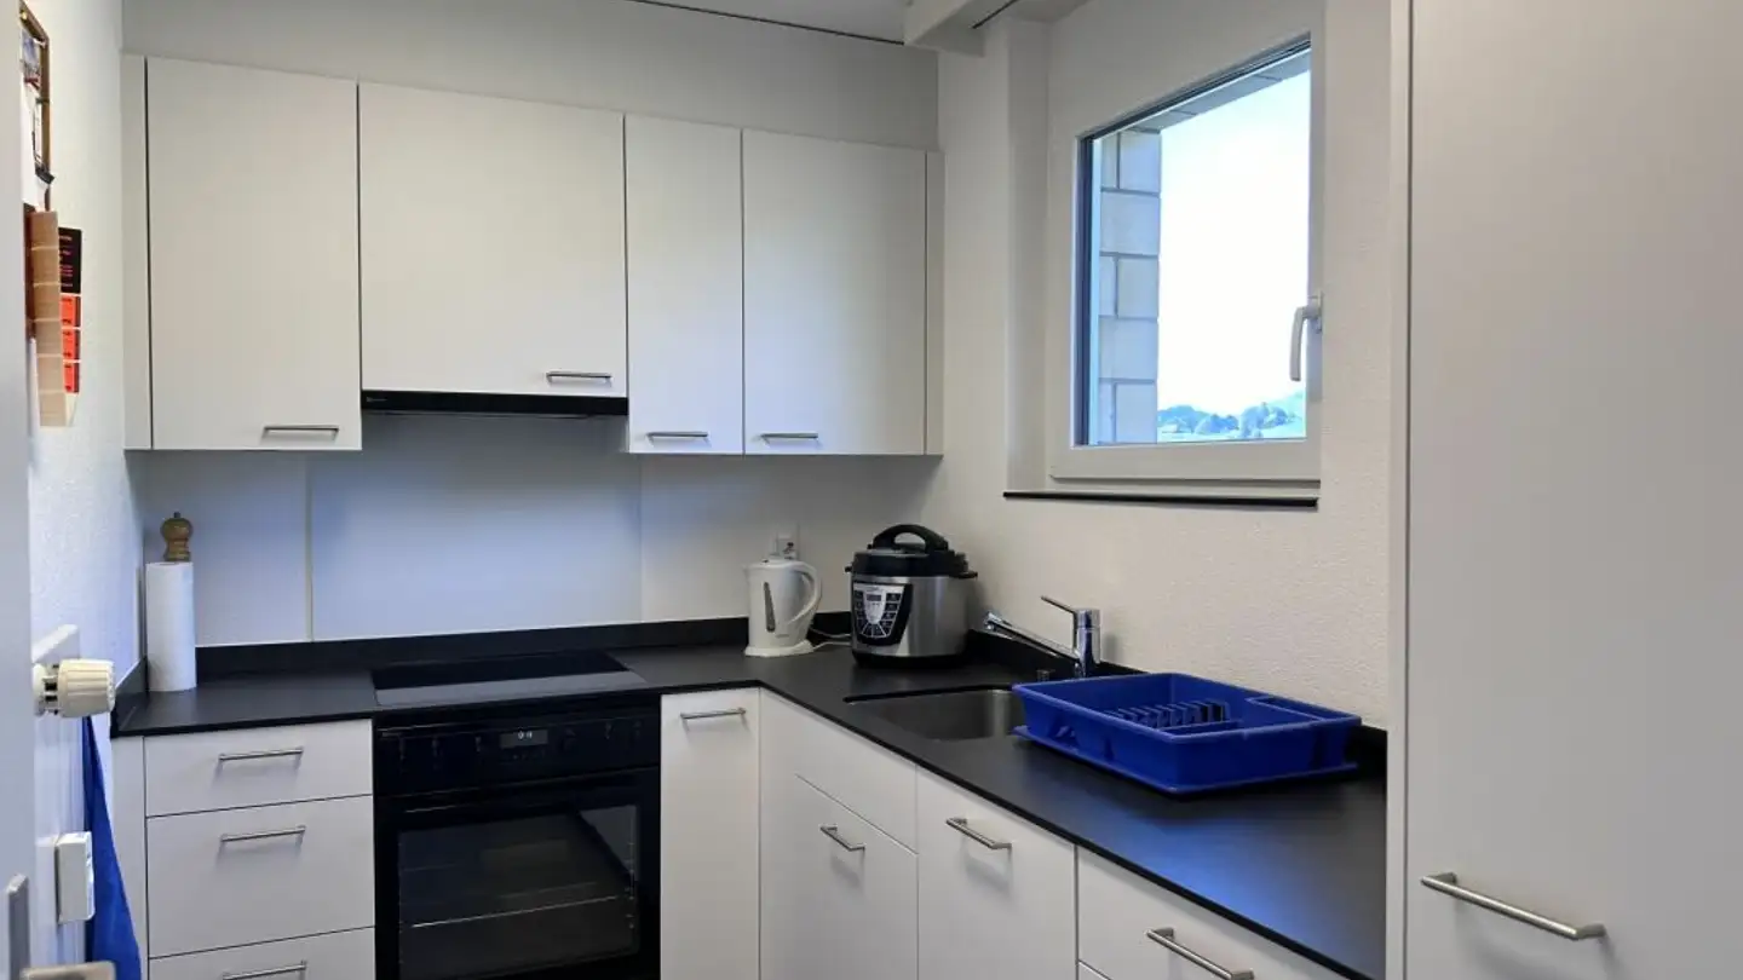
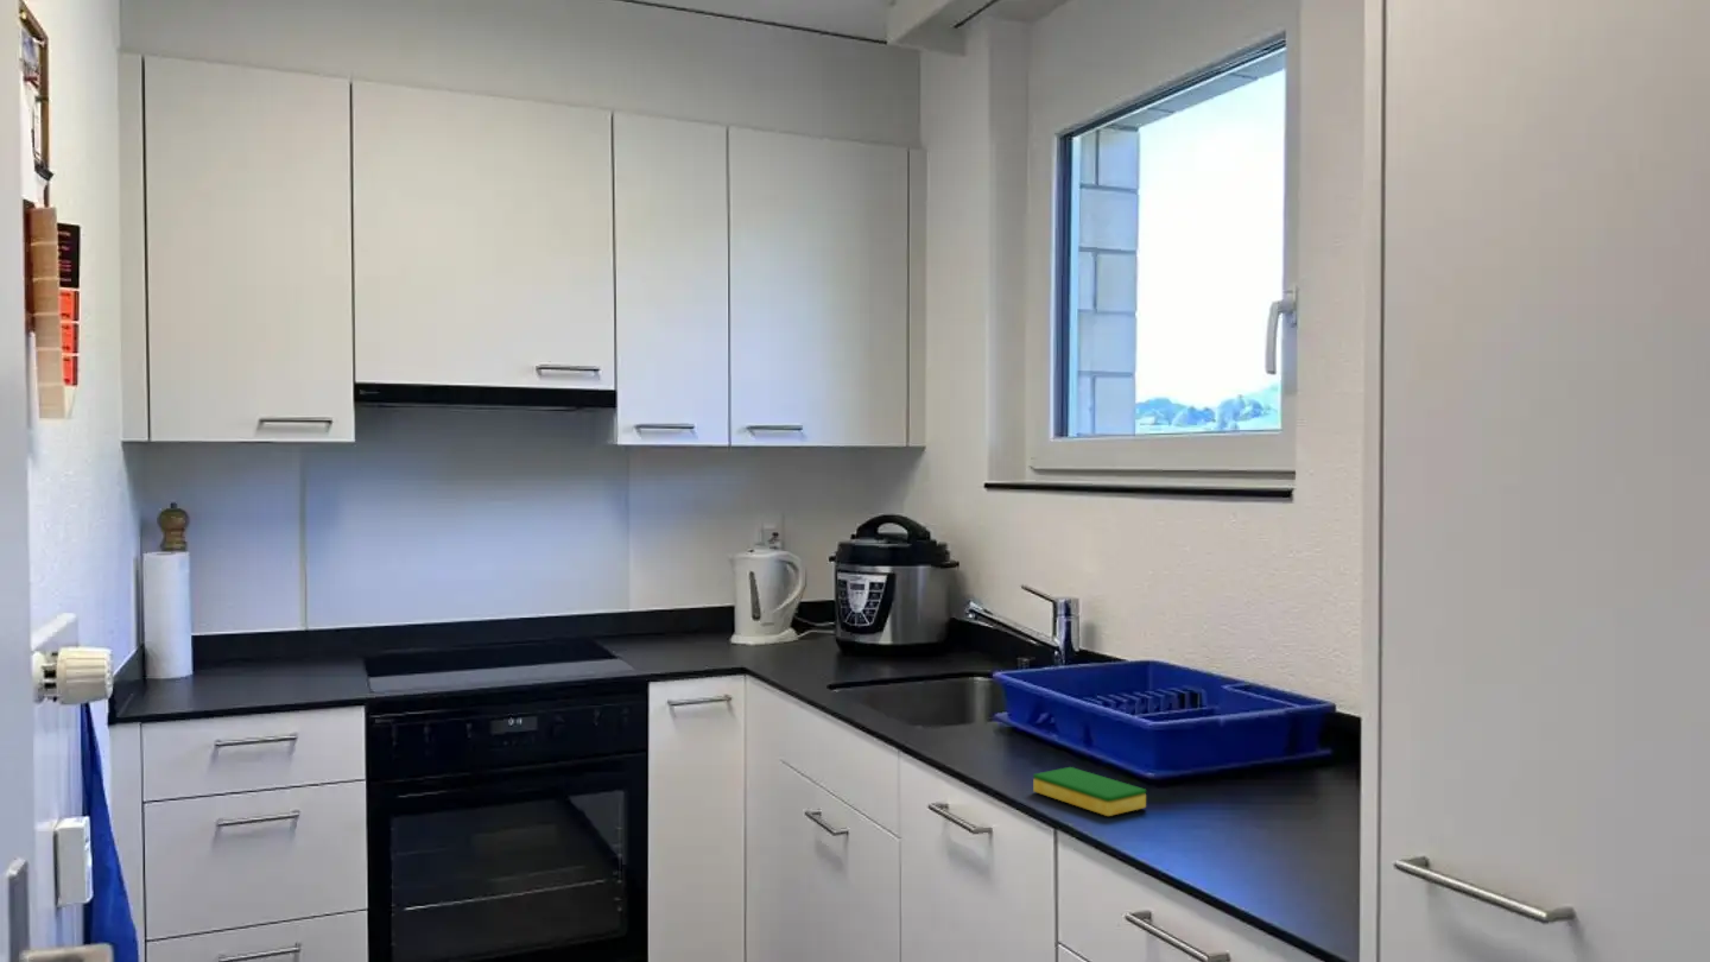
+ dish sponge [1032,766,1147,817]
